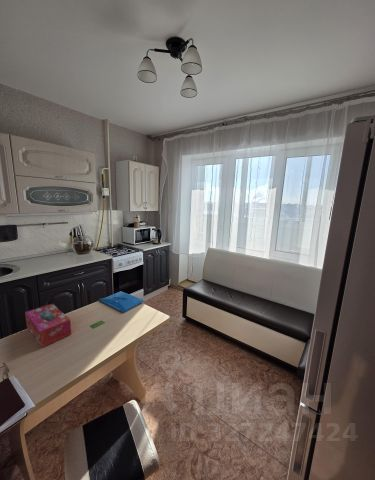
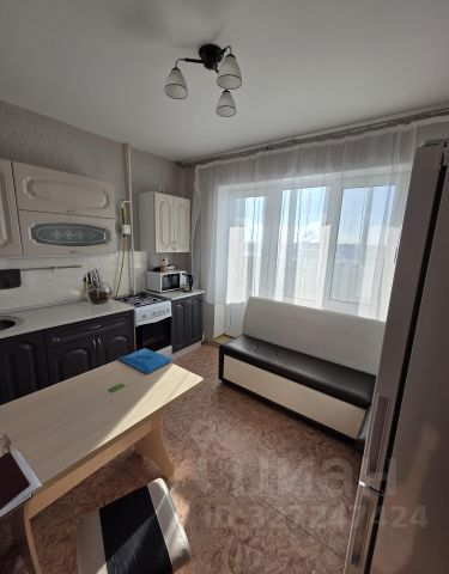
- tissue box [24,303,72,348]
